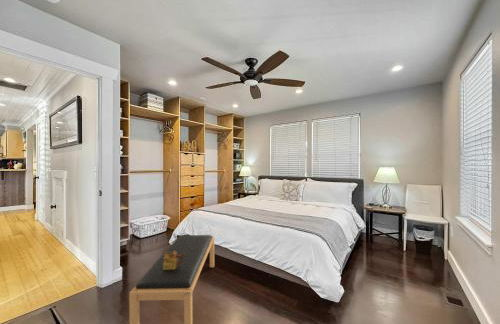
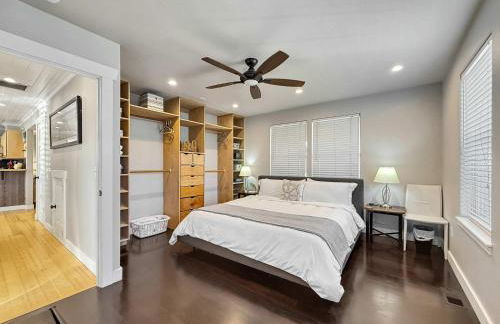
- teapot [163,250,185,270]
- bench [128,234,215,324]
